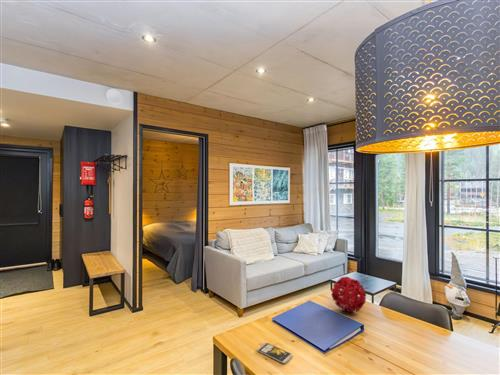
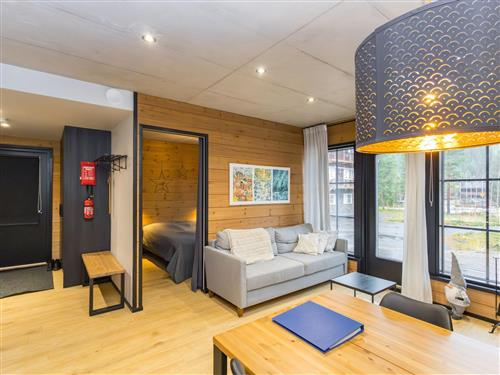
- smartphone [256,342,293,364]
- decorative ball [330,276,367,313]
